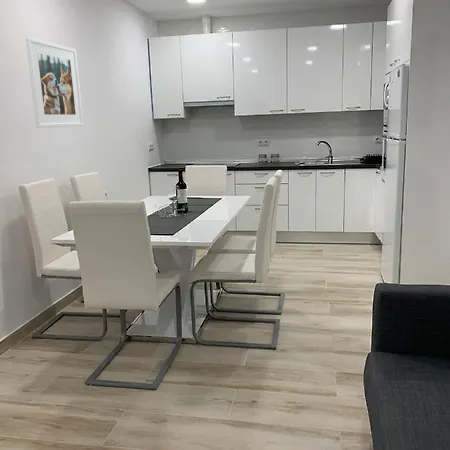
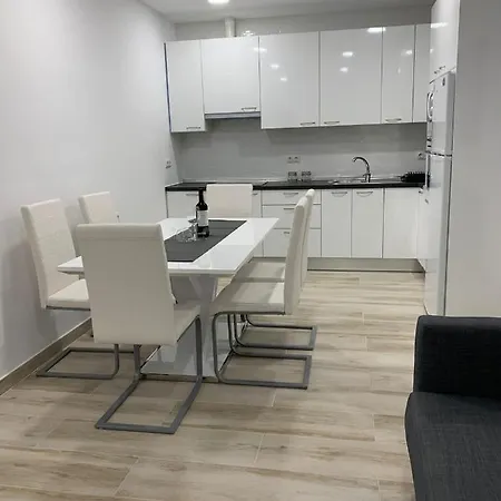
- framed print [24,36,84,129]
